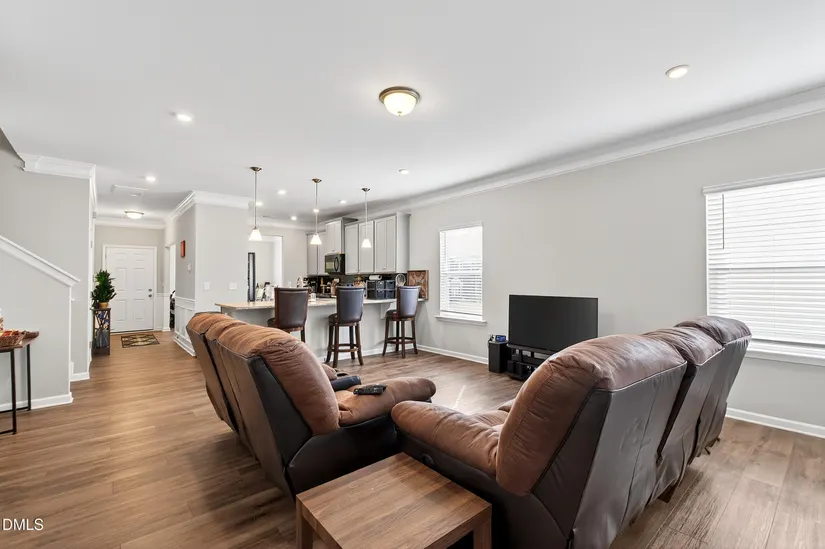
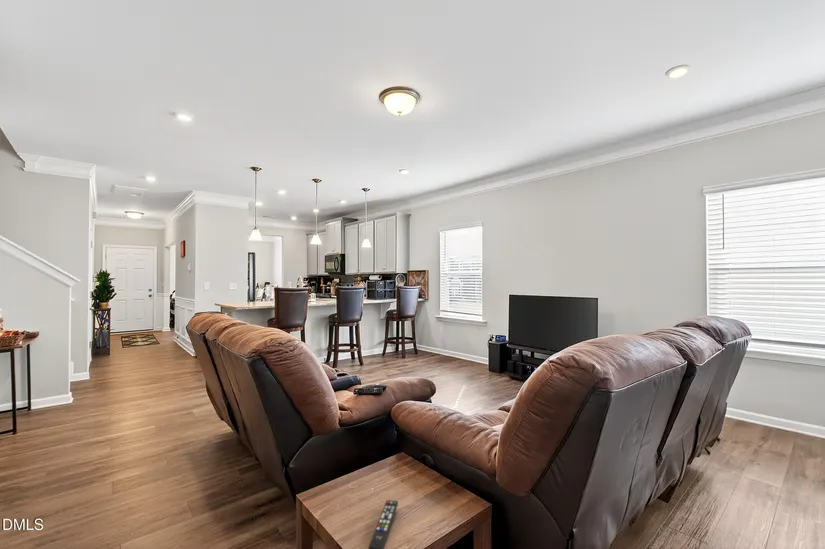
+ remote control [368,499,399,549]
